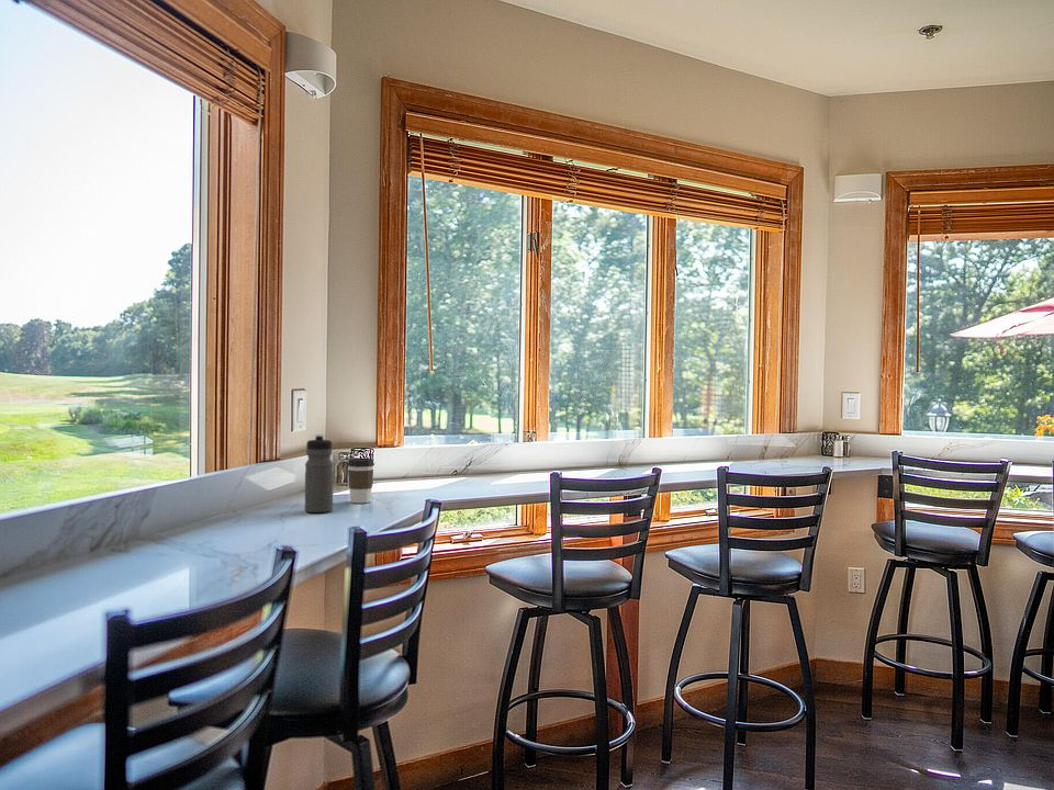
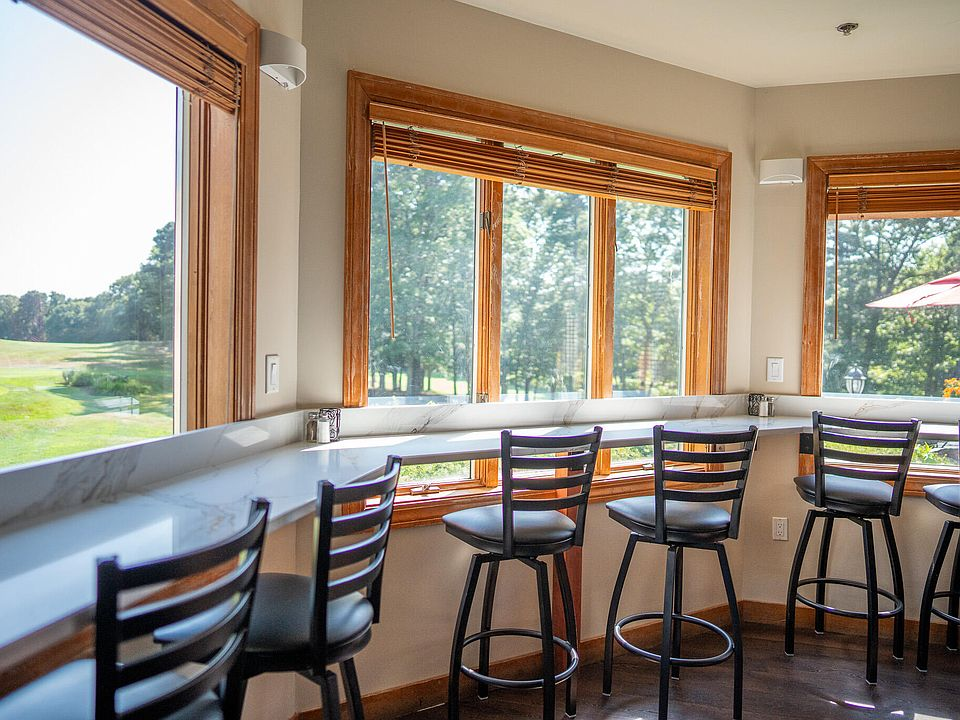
- coffee cup [346,458,375,504]
- water bottle [304,433,334,514]
